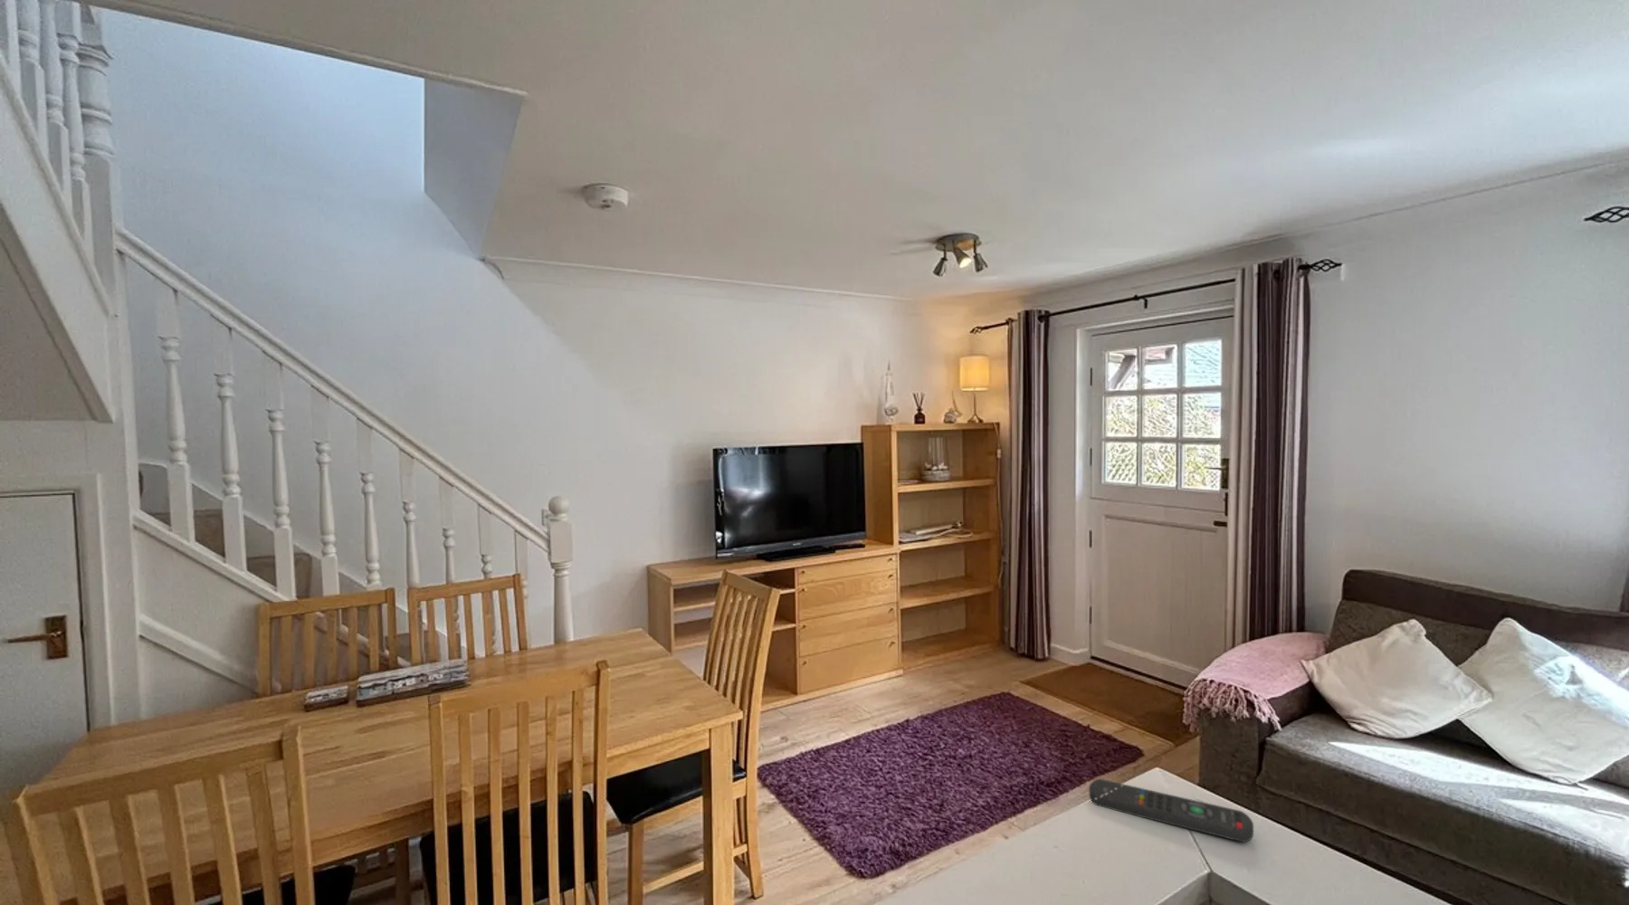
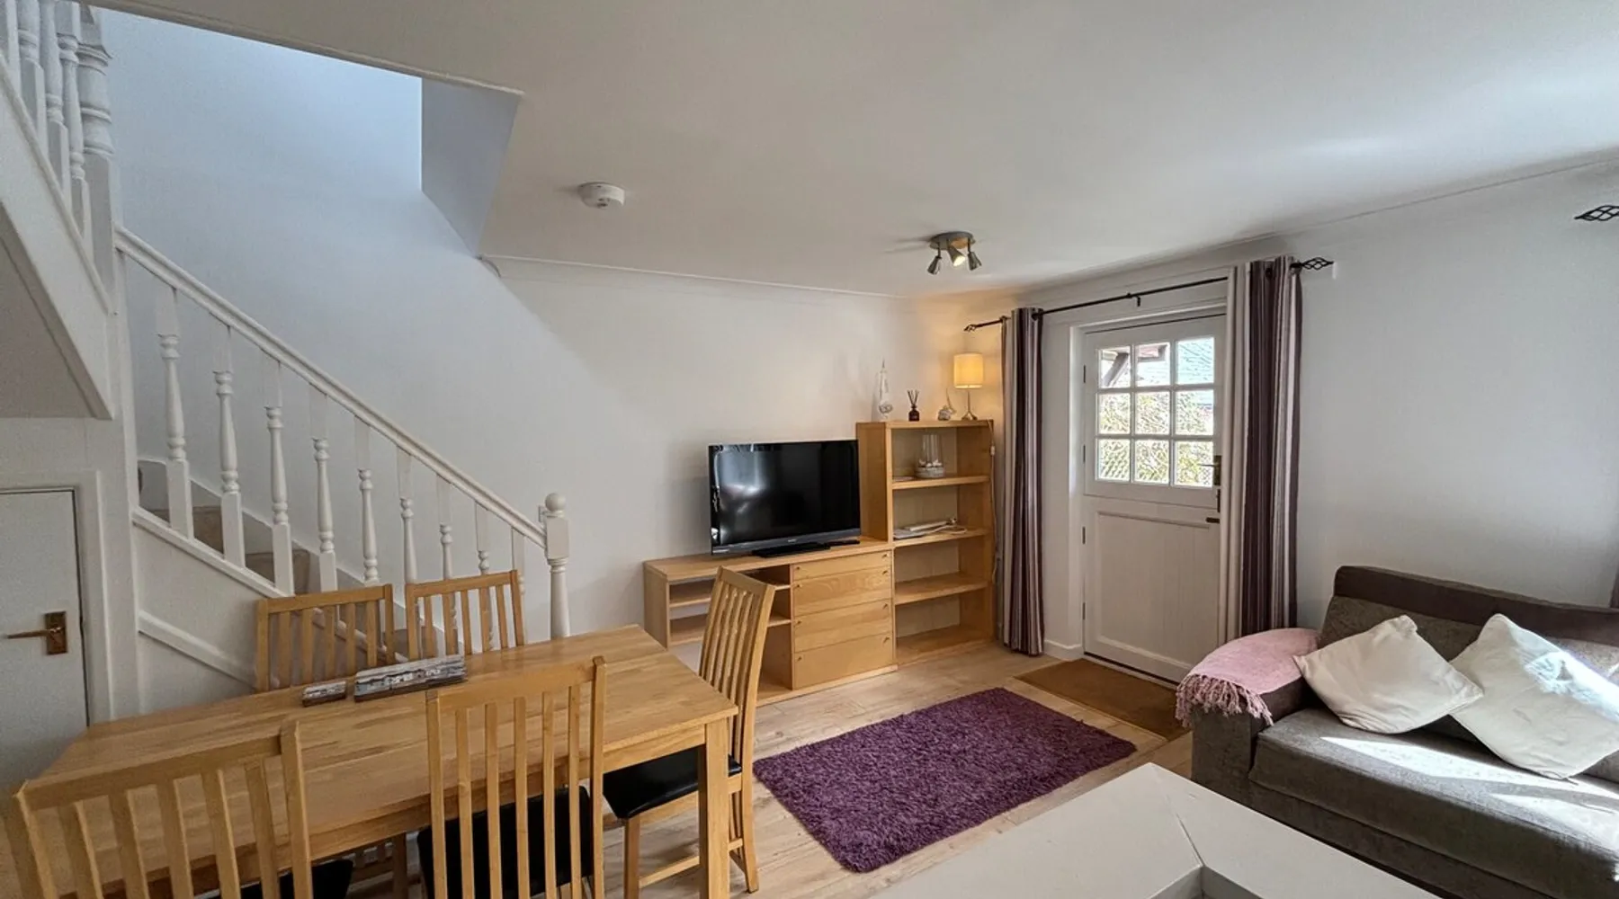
- remote control [1087,778,1255,844]
